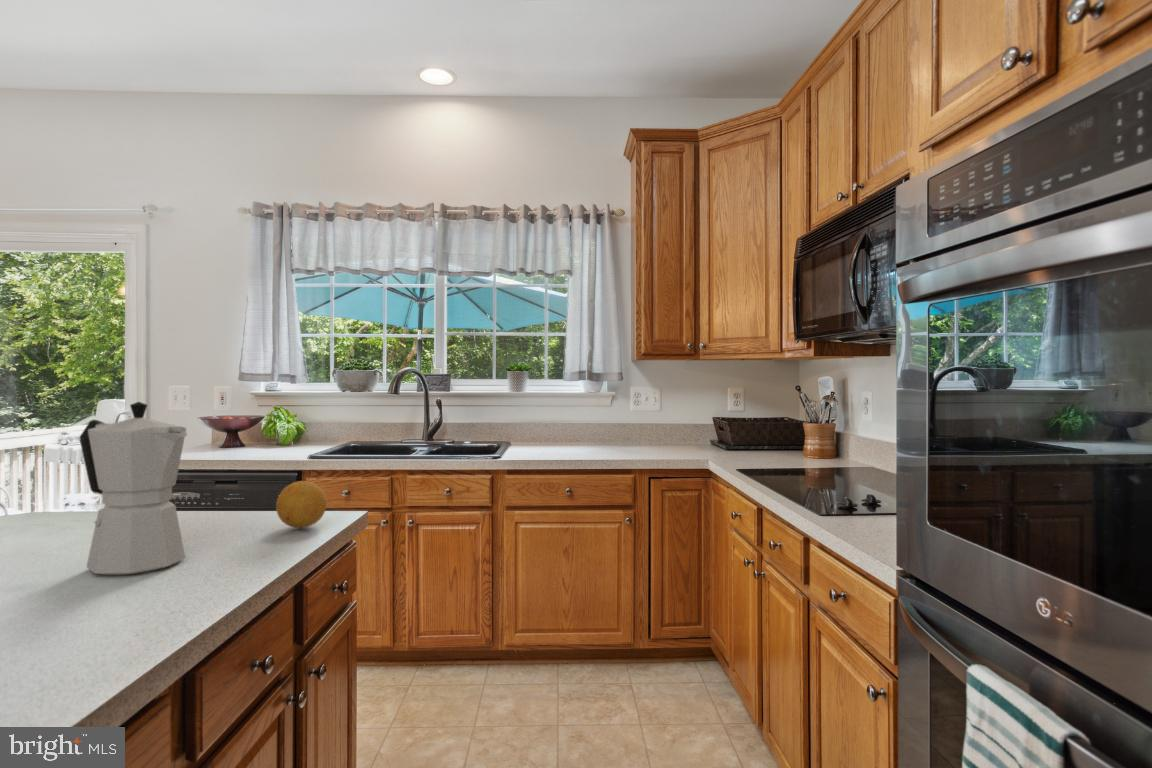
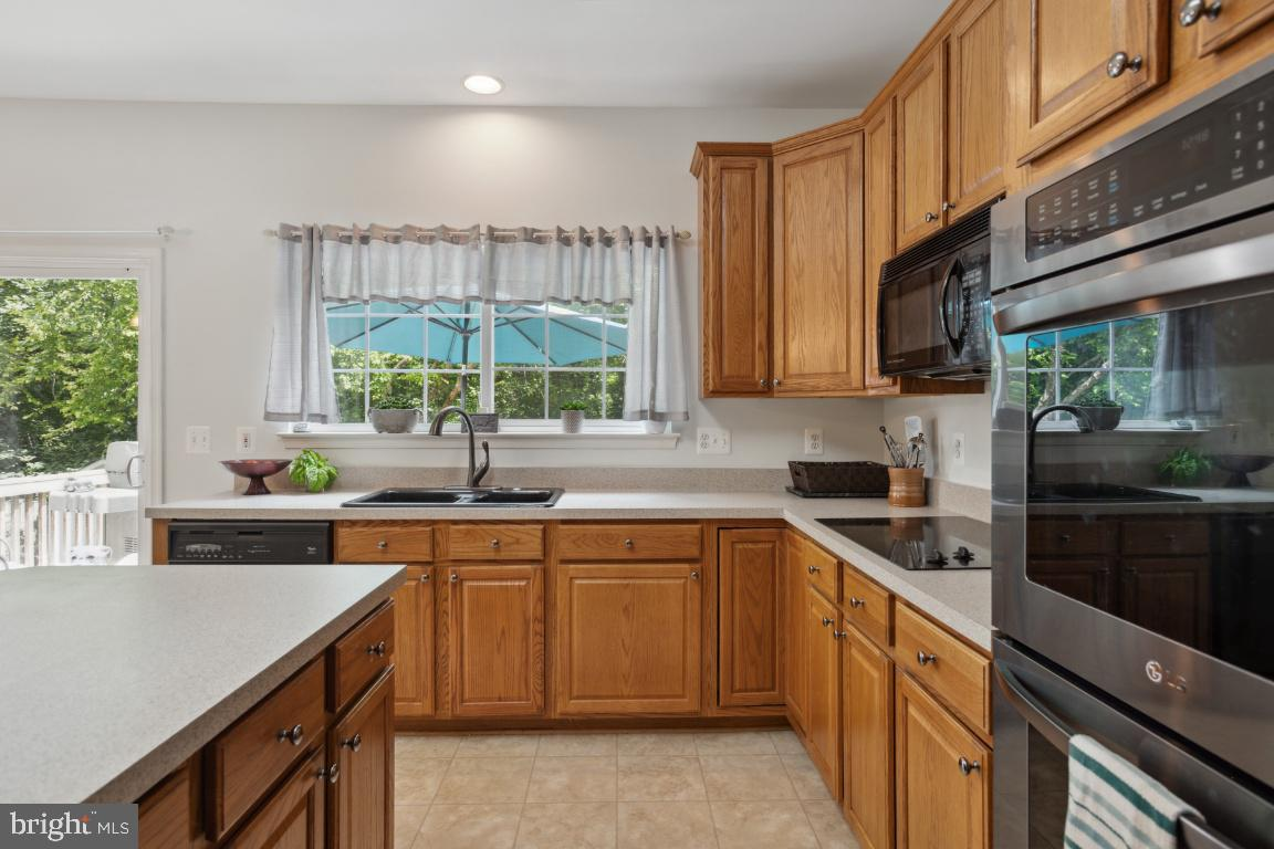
- fruit [275,480,328,529]
- moka pot [79,401,188,576]
